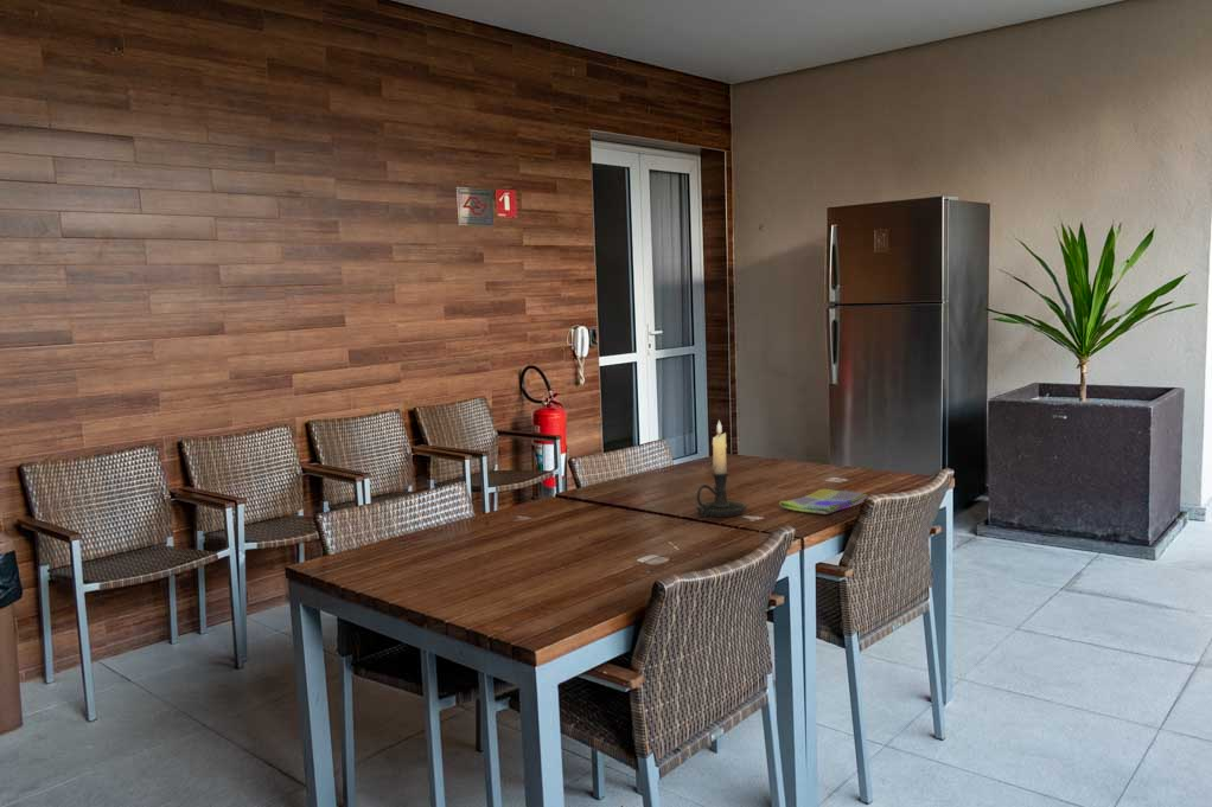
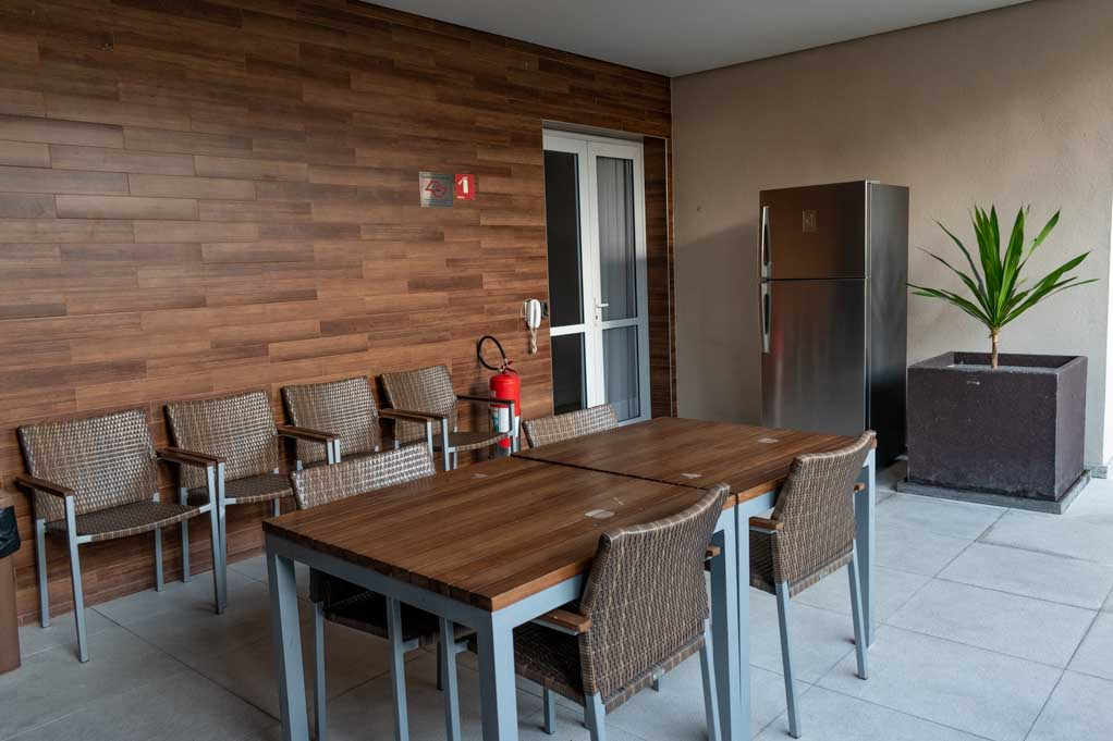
- dish towel [778,488,868,515]
- candle holder [695,418,748,519]
